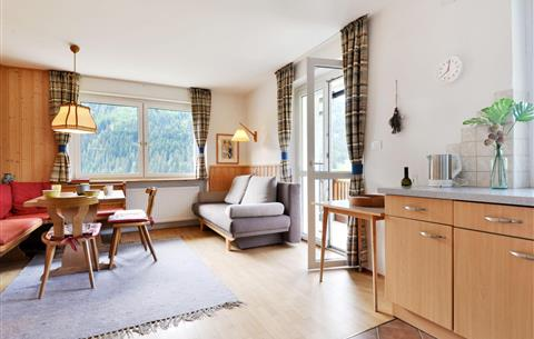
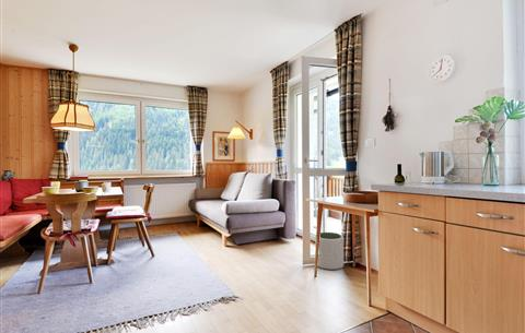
+ plant pot [314,231,345,271]
